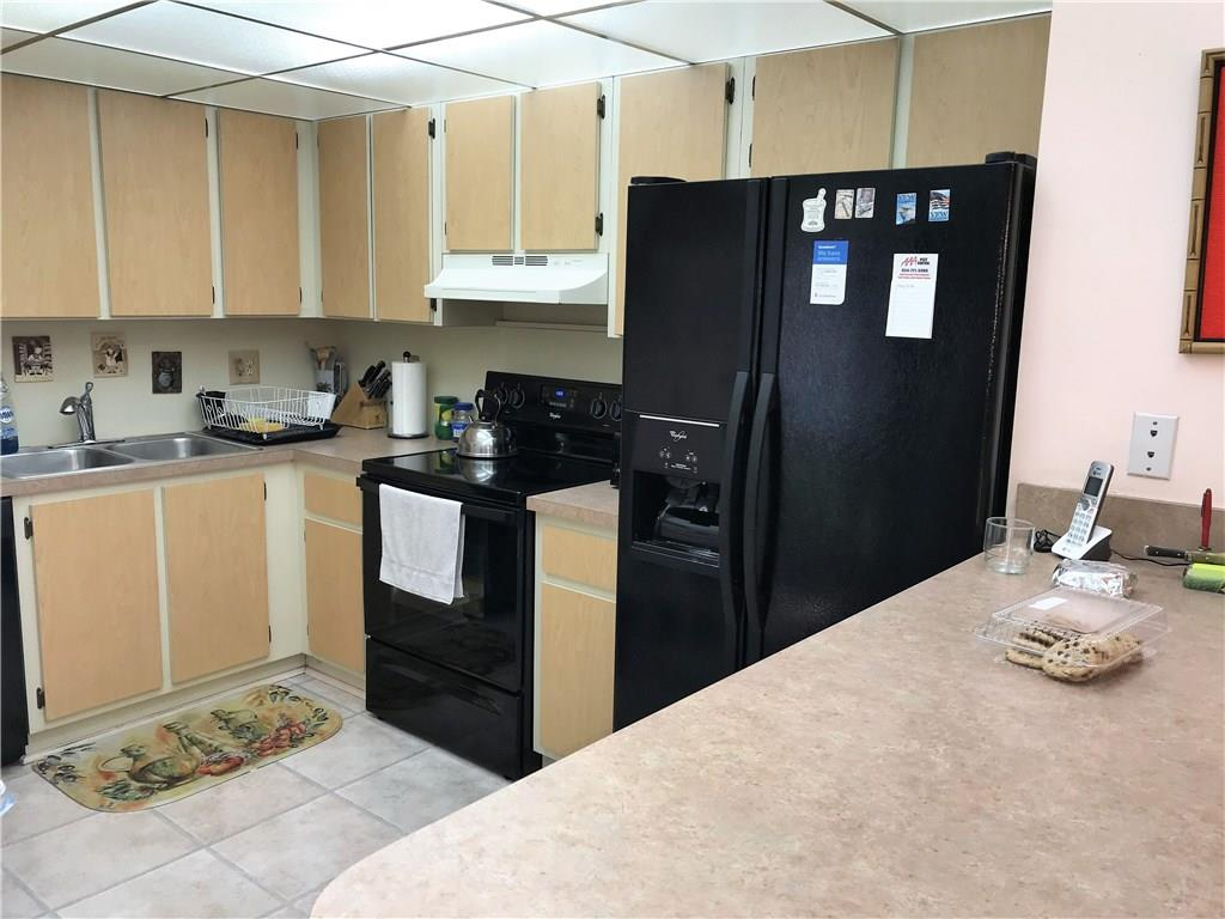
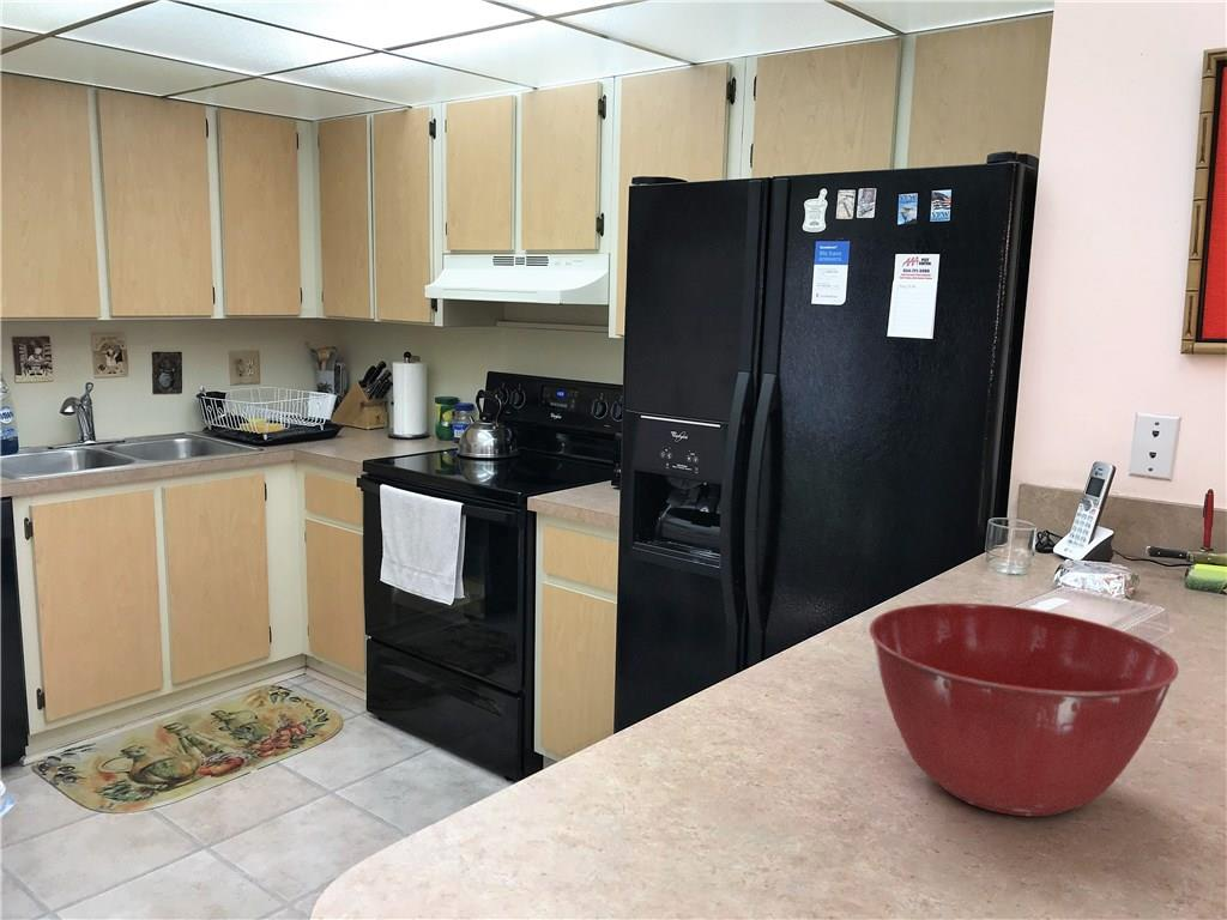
+ mixing bowl [869,603,1180,817]
